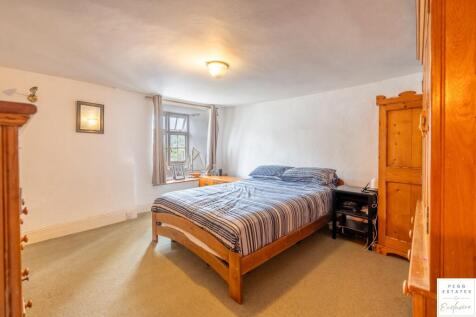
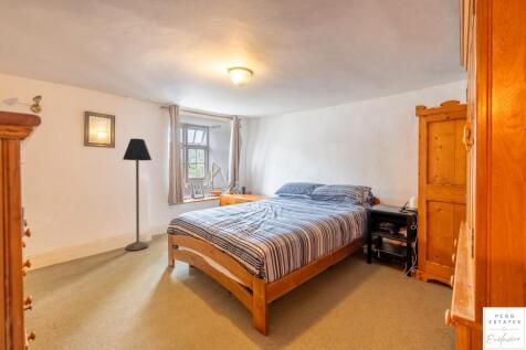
+ floor lamp [122,138,152,251]
